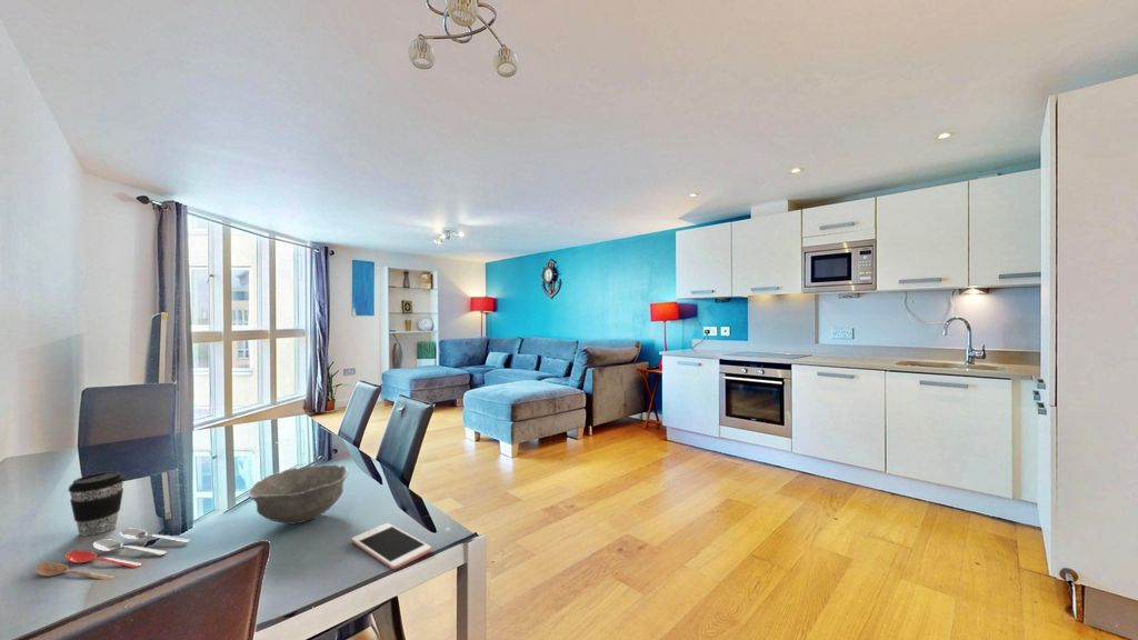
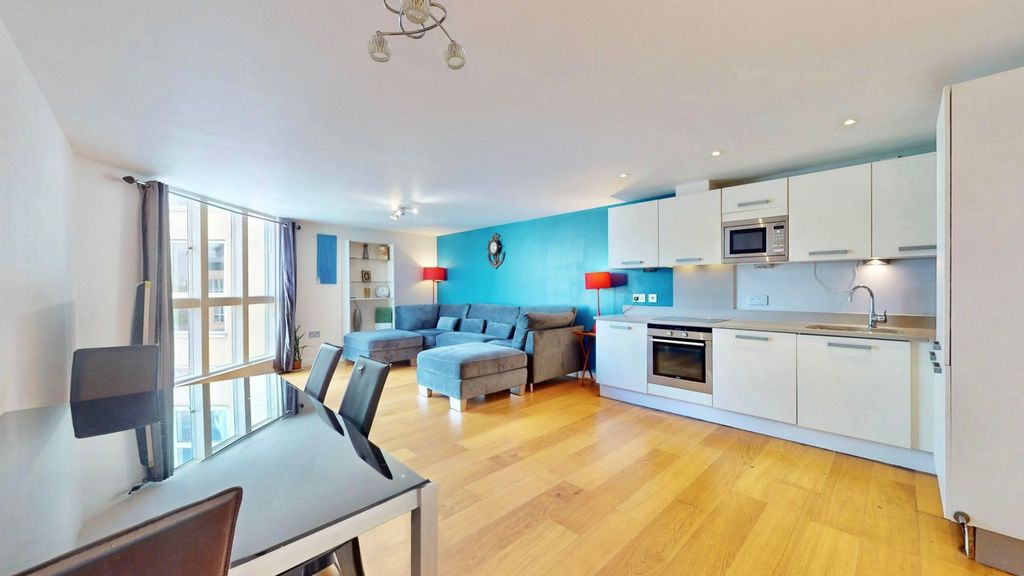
- coffee cup [67,470,126,537]
- bowl [247,463,350,526]
- cell phone [350,522,432,570]
- cooking utensil [34,528,190,581]
